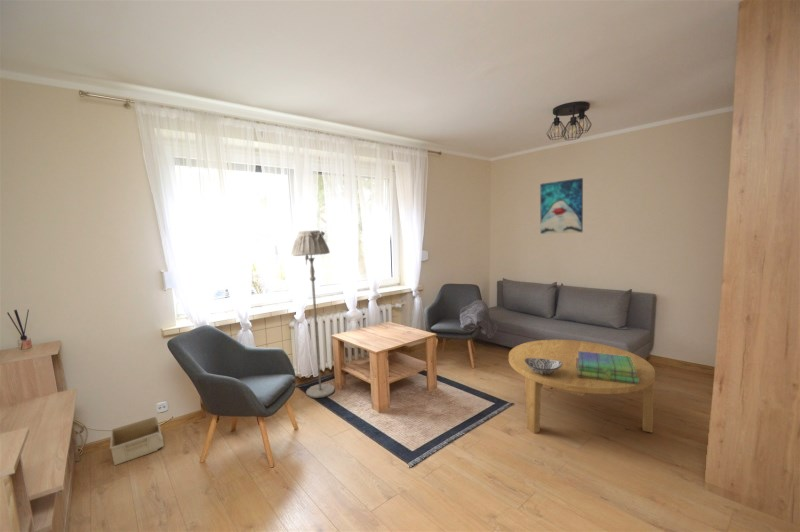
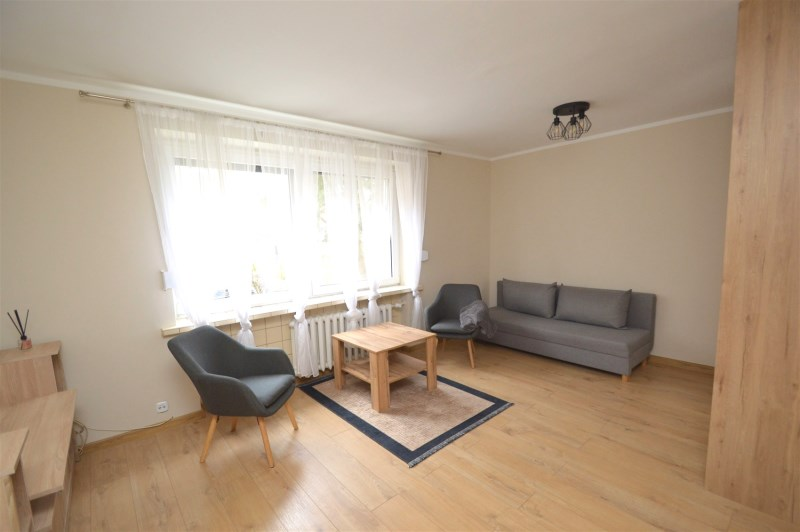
- storage bin [109,416,165,466]
- stack of books [576,351,638,384]
- decorative bowl [525,358,562,375]
- floor lamp [290,229,335,399]
- coffee table [508,339,656,434]
- wall art [539,177,584,235]
